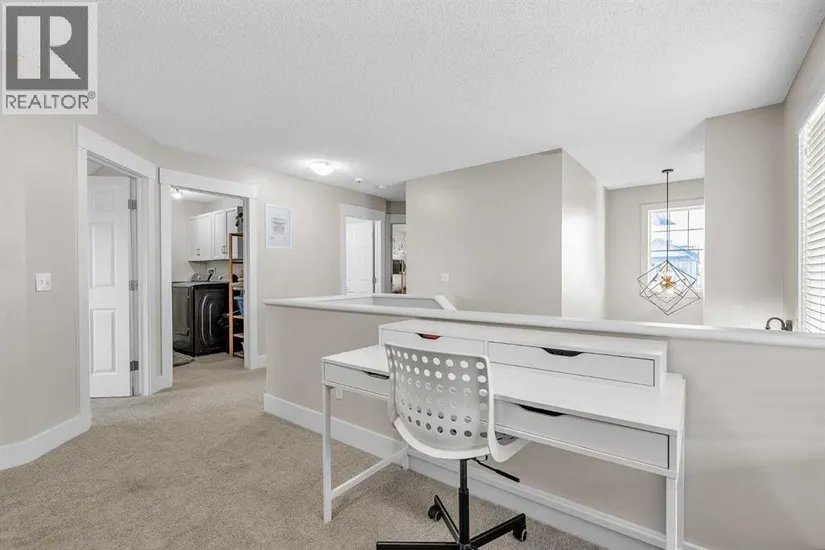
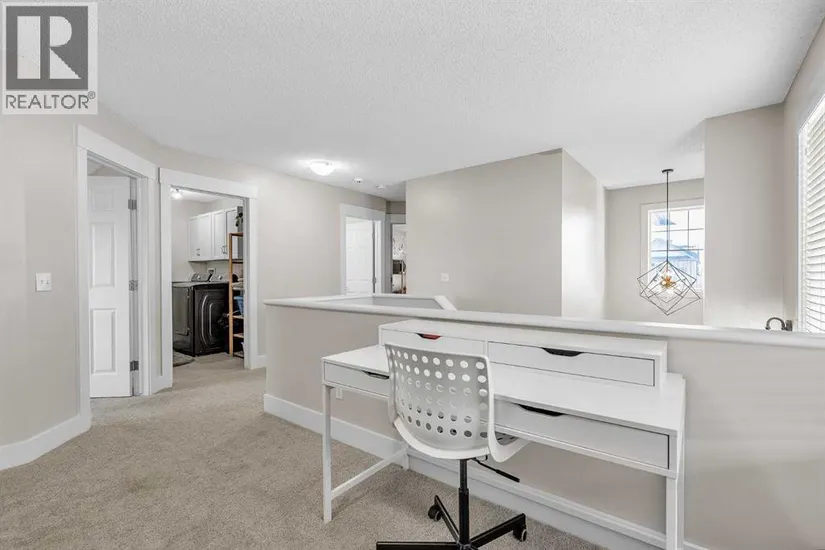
- wall art [264,202,293,250]
